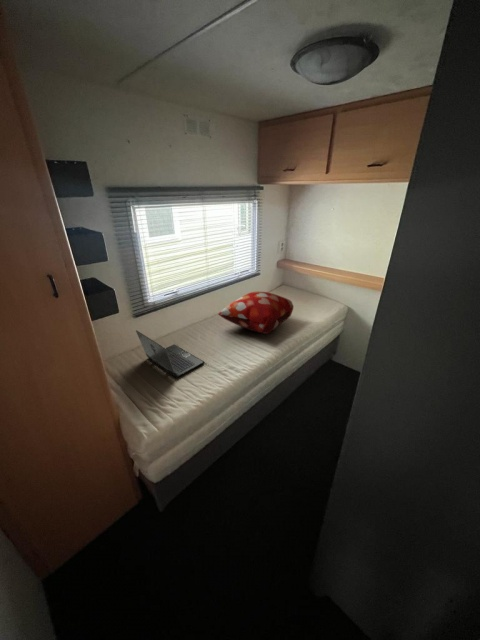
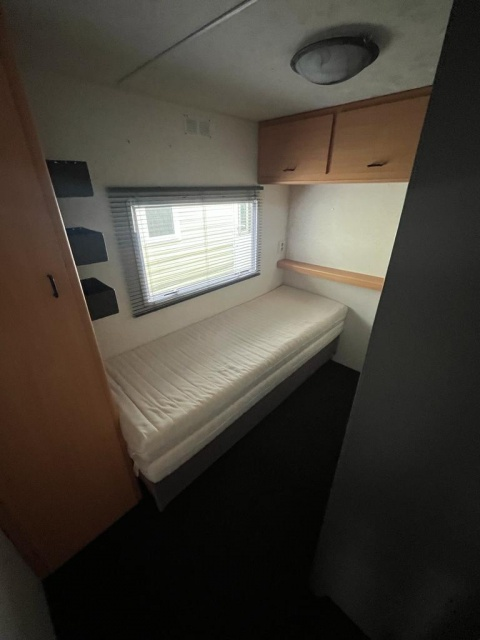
- laptop [135,329,205,379]
- decorative pillow [217,290,294,335]
